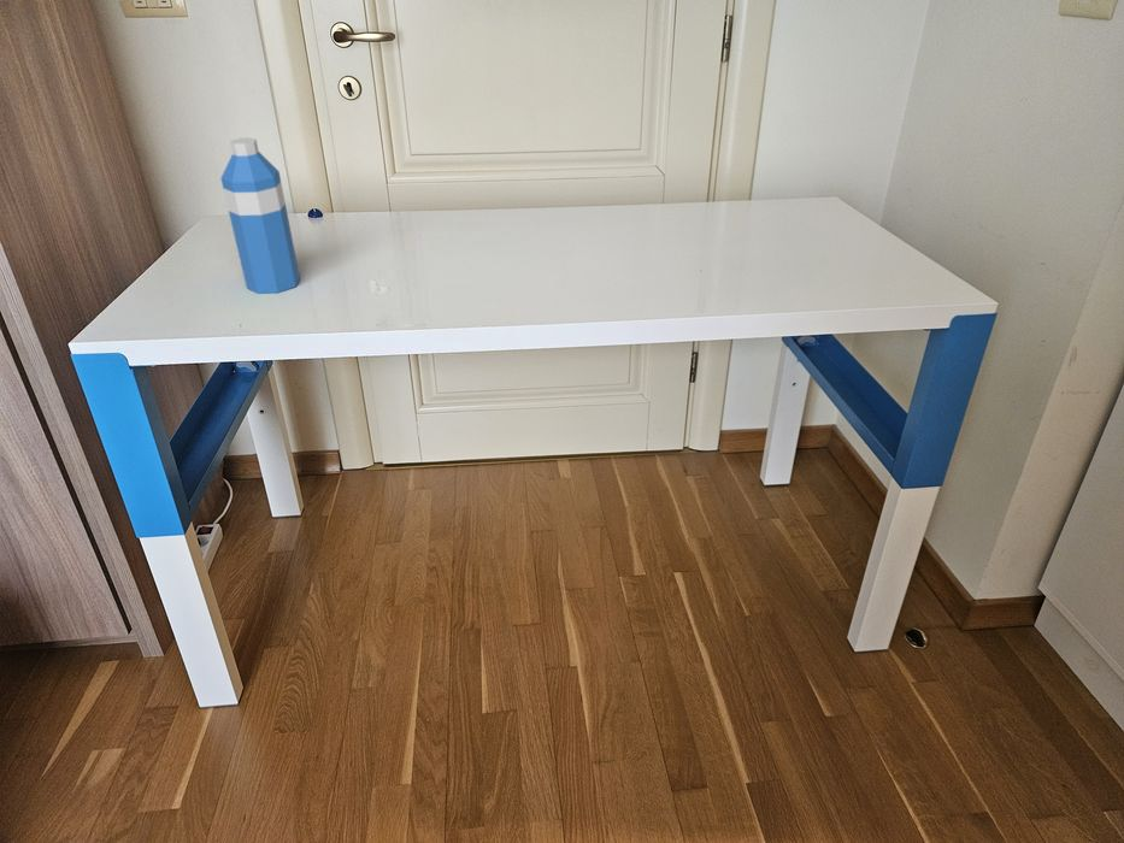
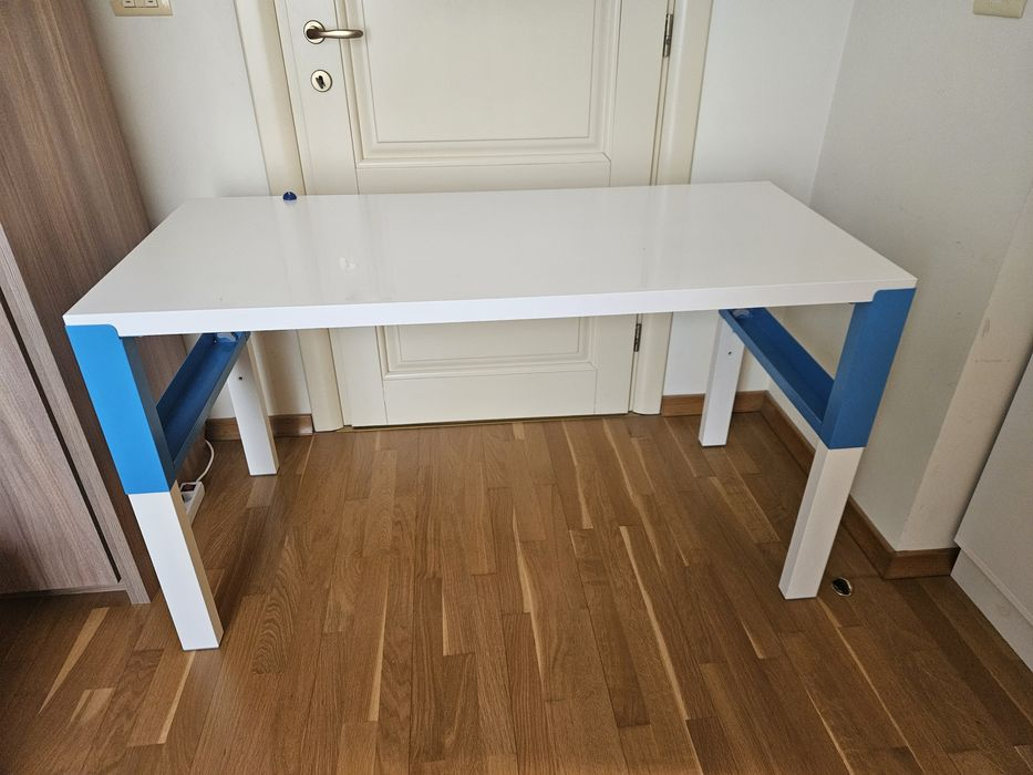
- water bottle [219,136,301,295]
